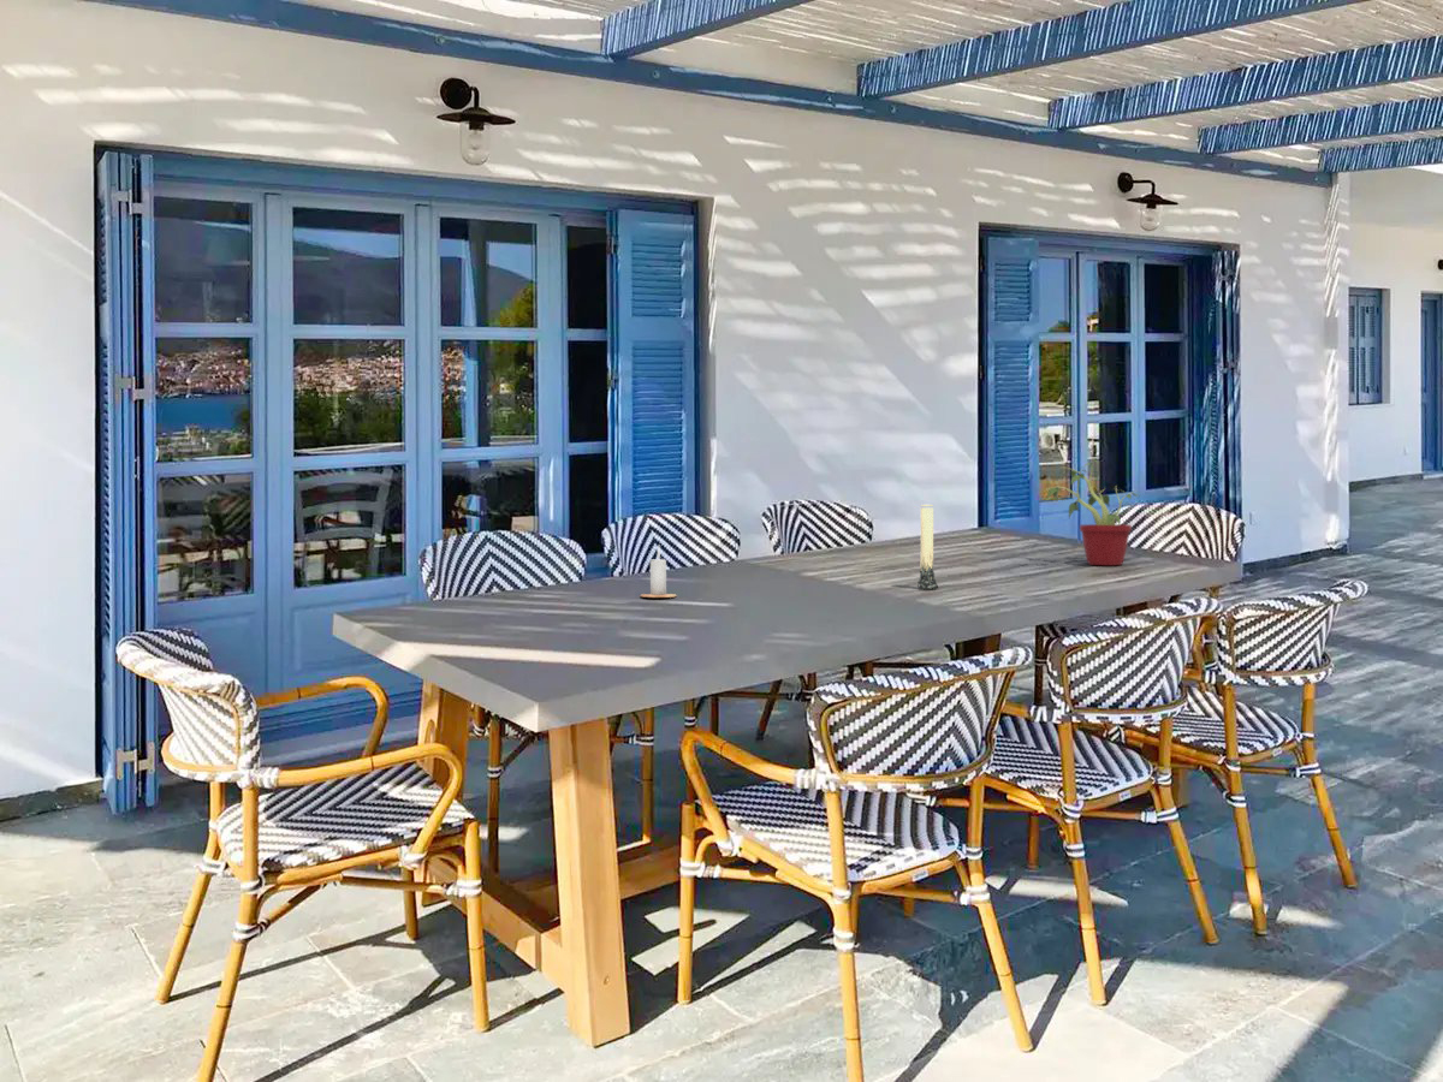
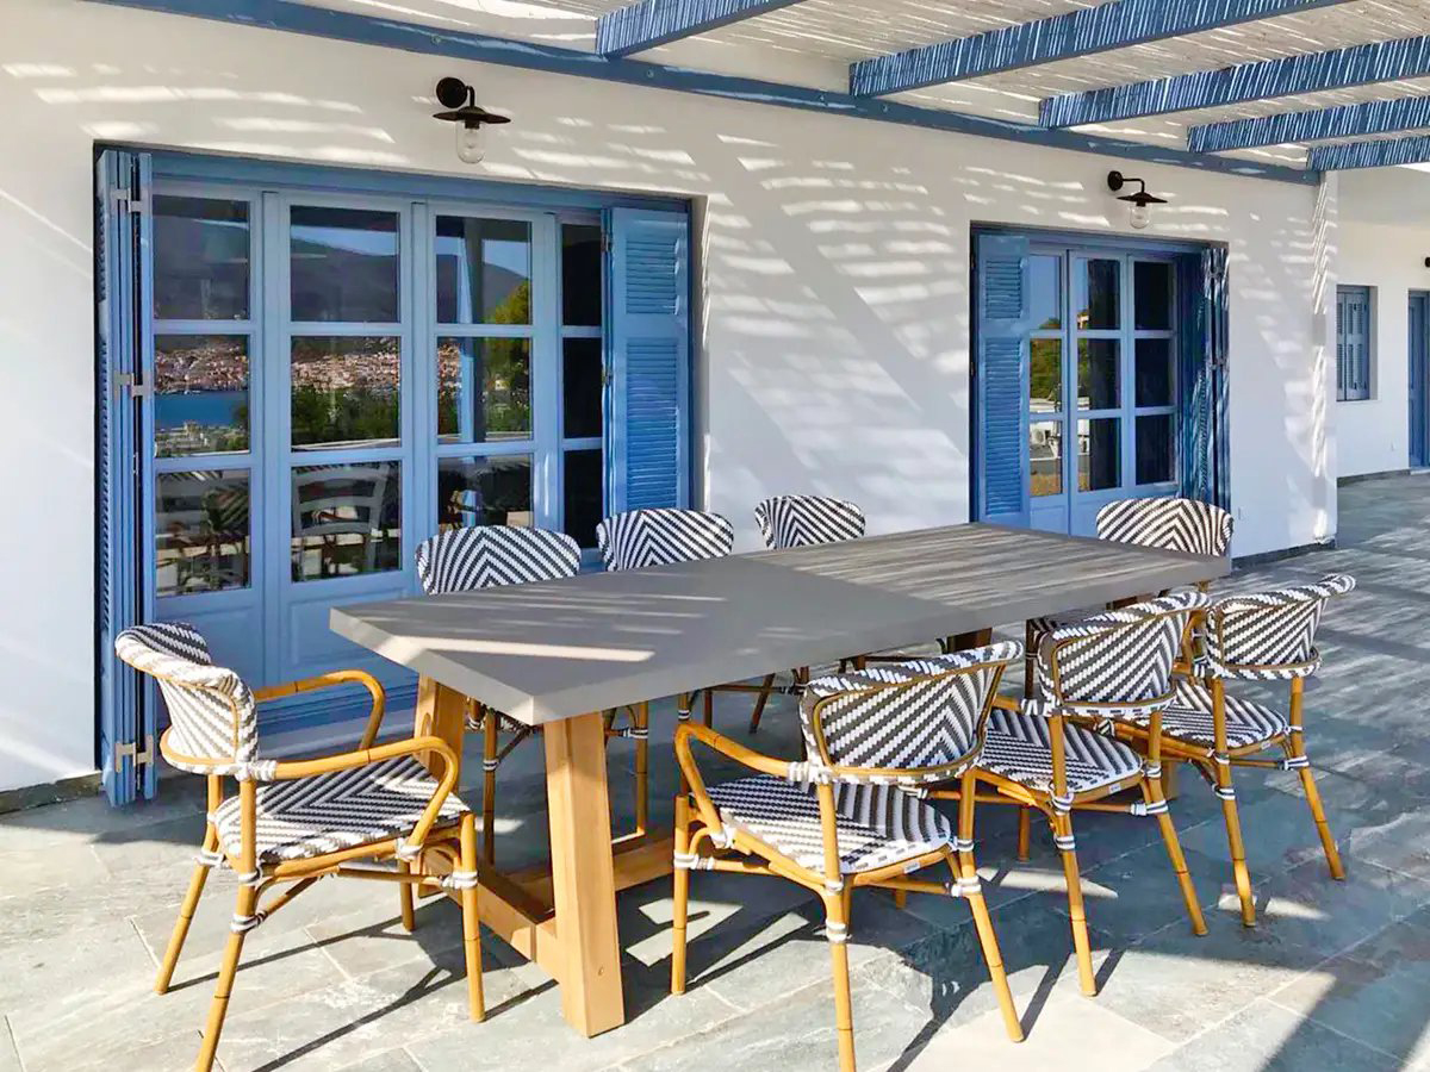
- candle [639,545,678,599]
- potted plant [1046,458,1139,566]
- candle [916,504,939,591]
